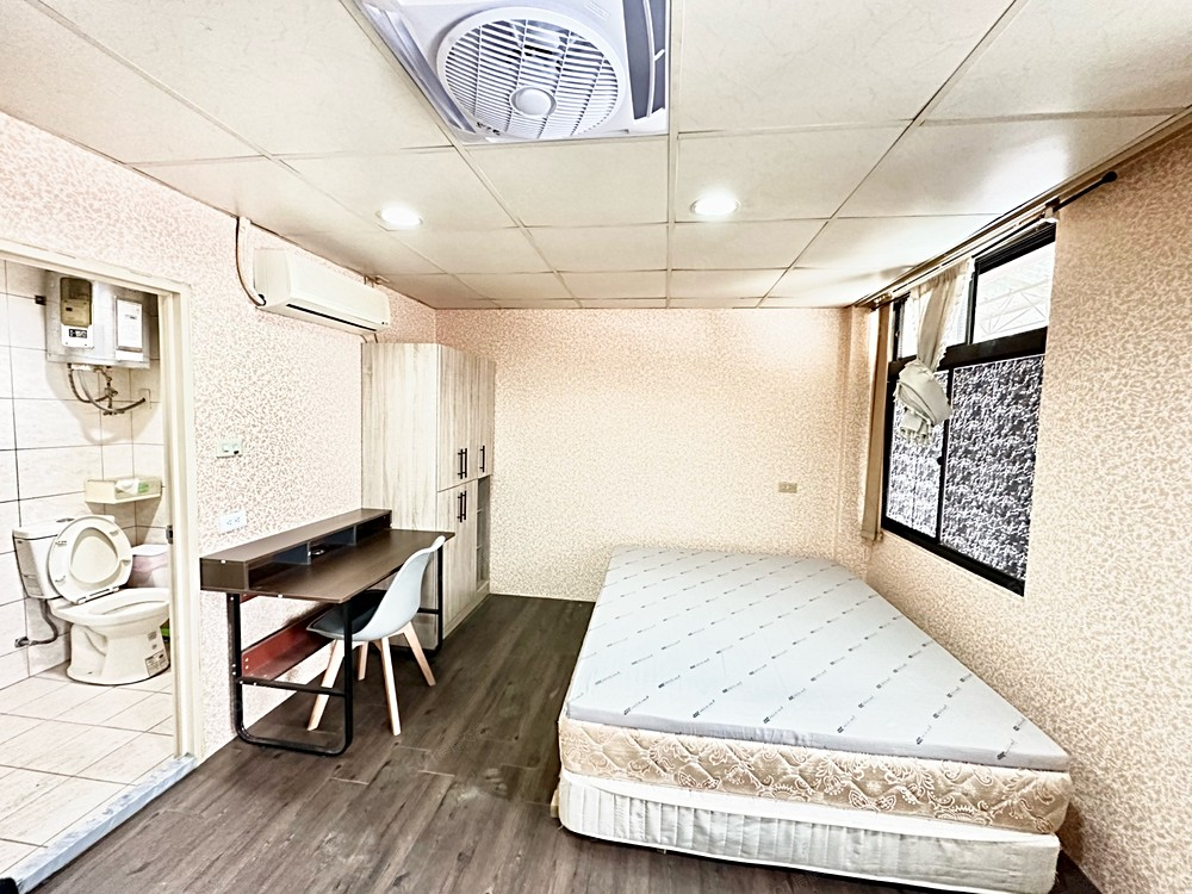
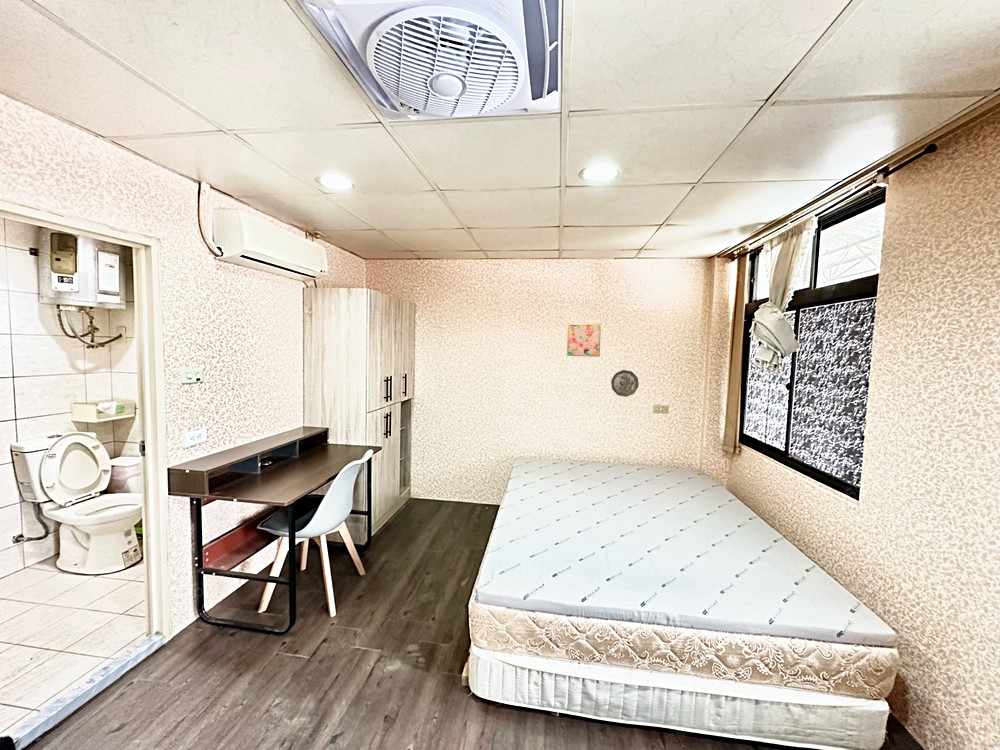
+ decorative plate [610,369,640,398]
+ wall art [566,323,602,358]
